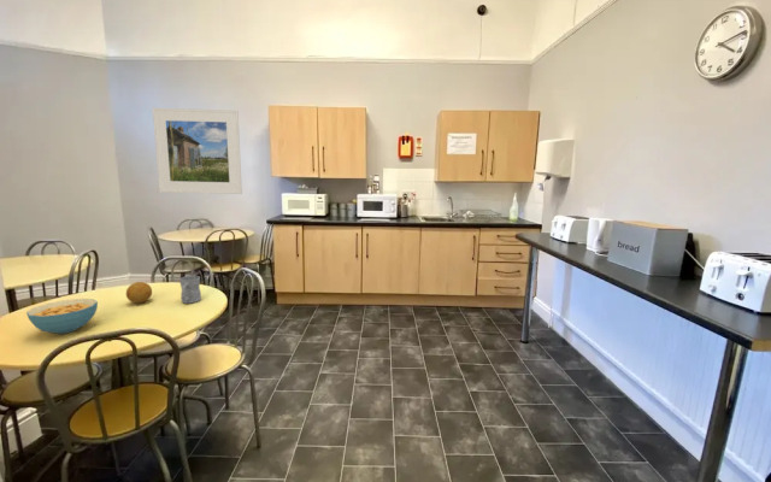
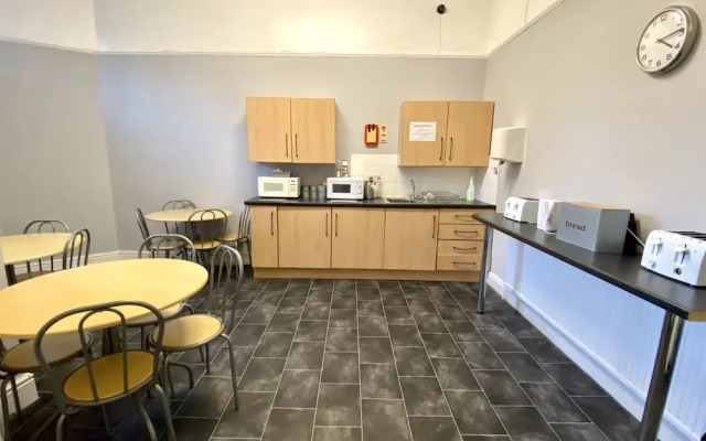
- fruit [125,281,153,305]
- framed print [152,107,243,195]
- mug [178,275,202,305]
- cereal bowl [25,298,99,335]
